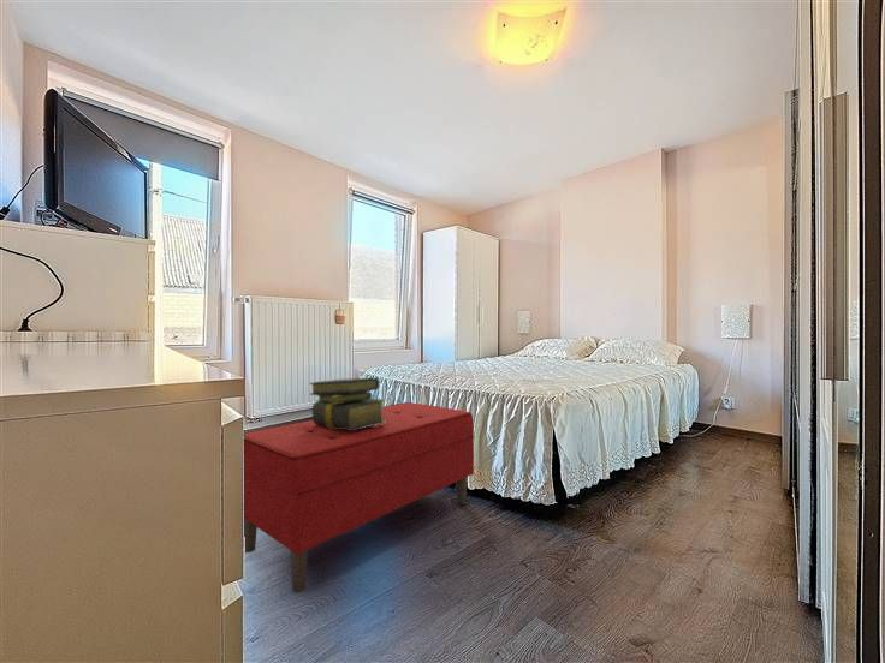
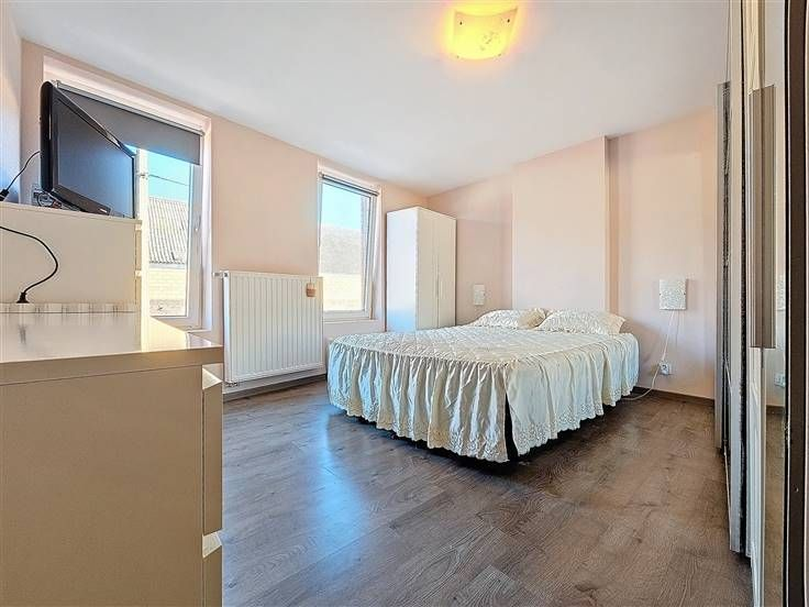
- bench [244,401,475,593]
- stack of books [308,376,386,430]
